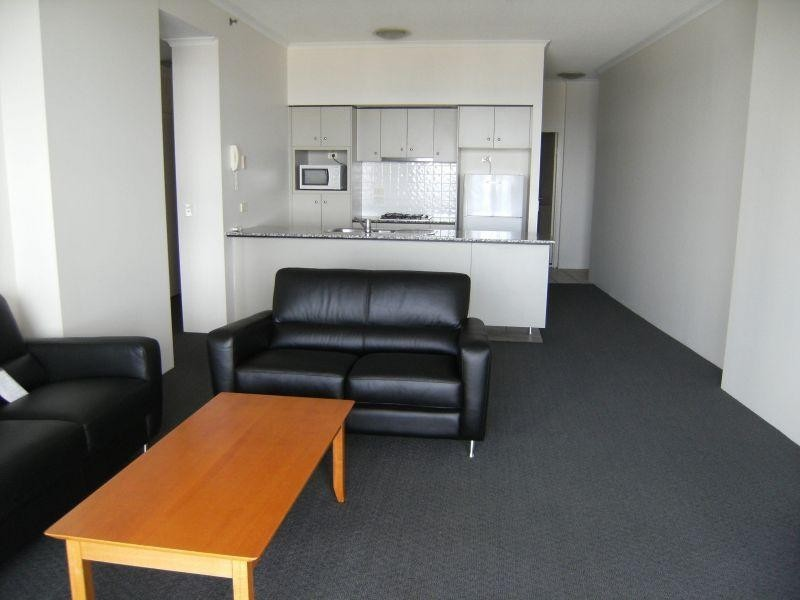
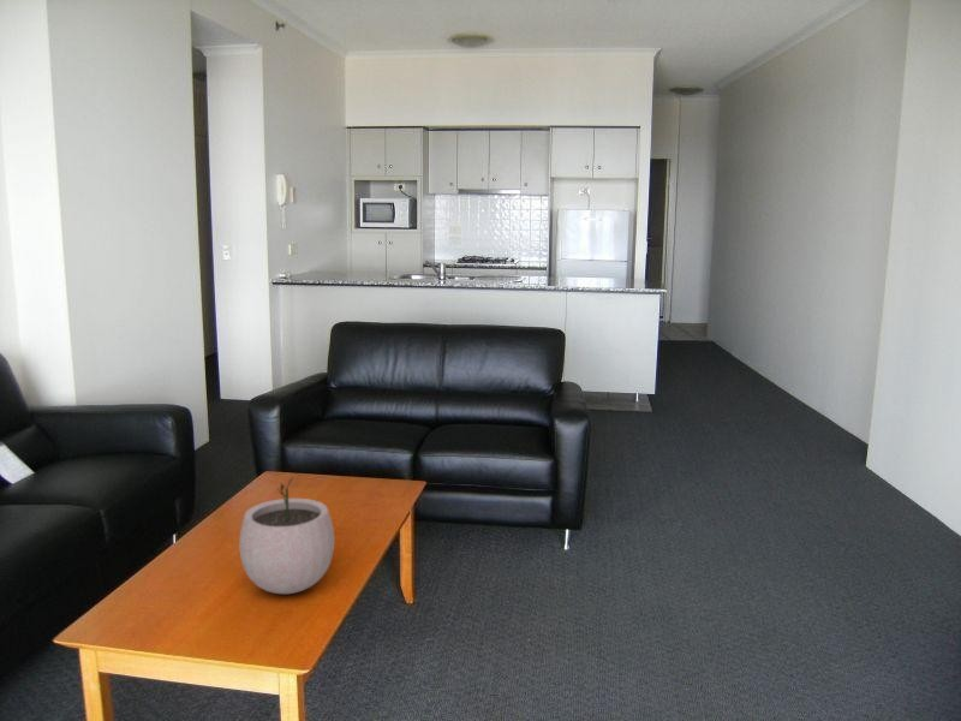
+ plant pot [238,476,335,595]
